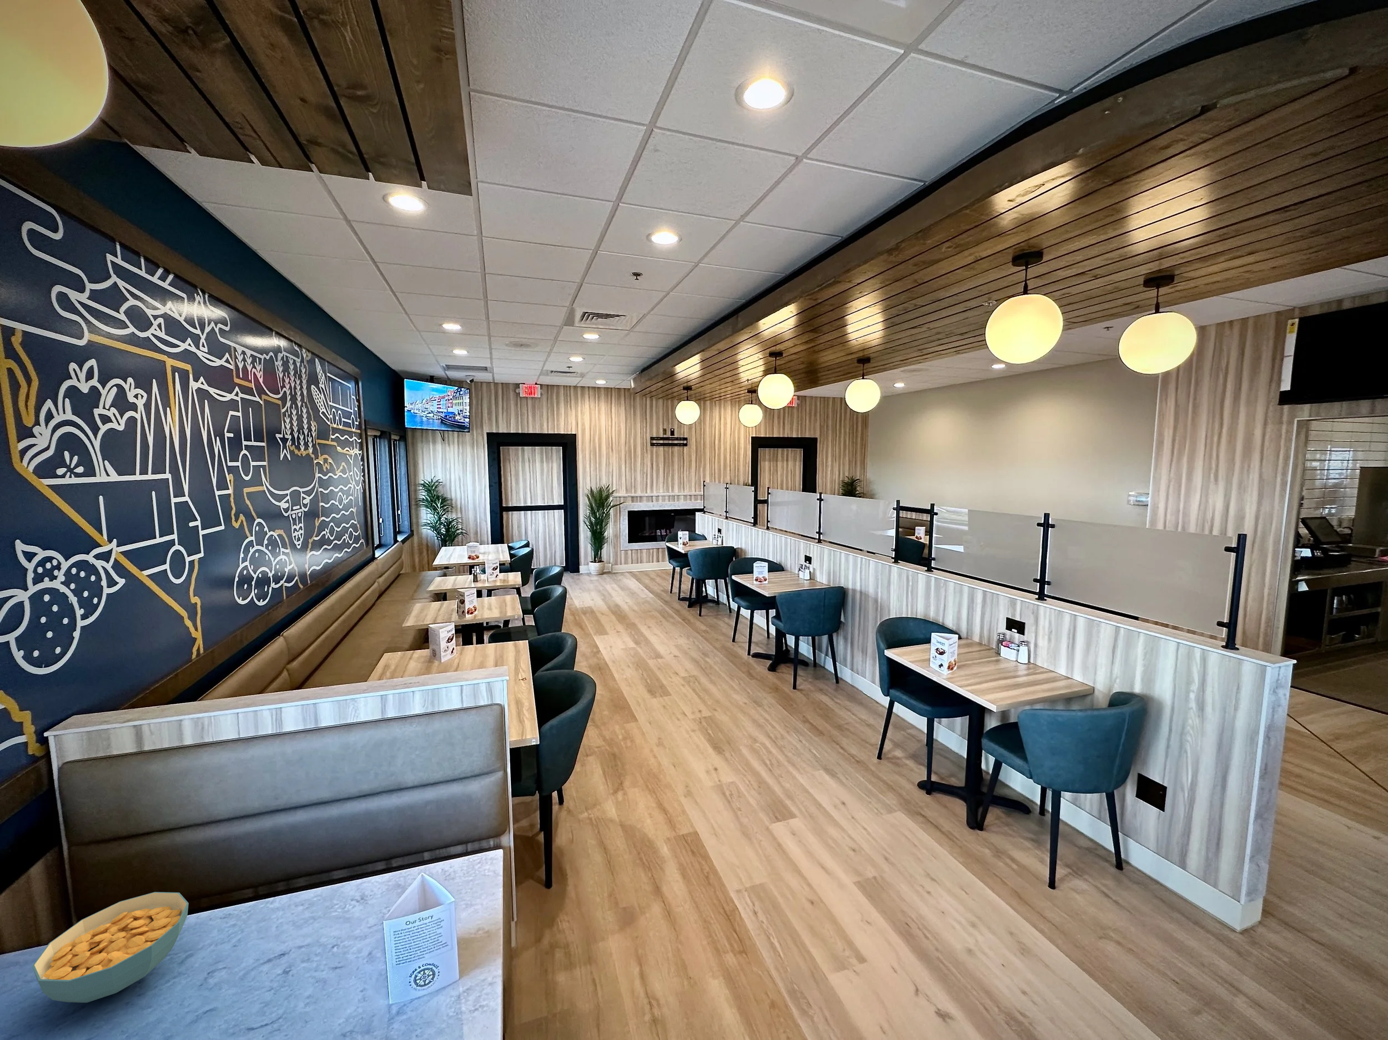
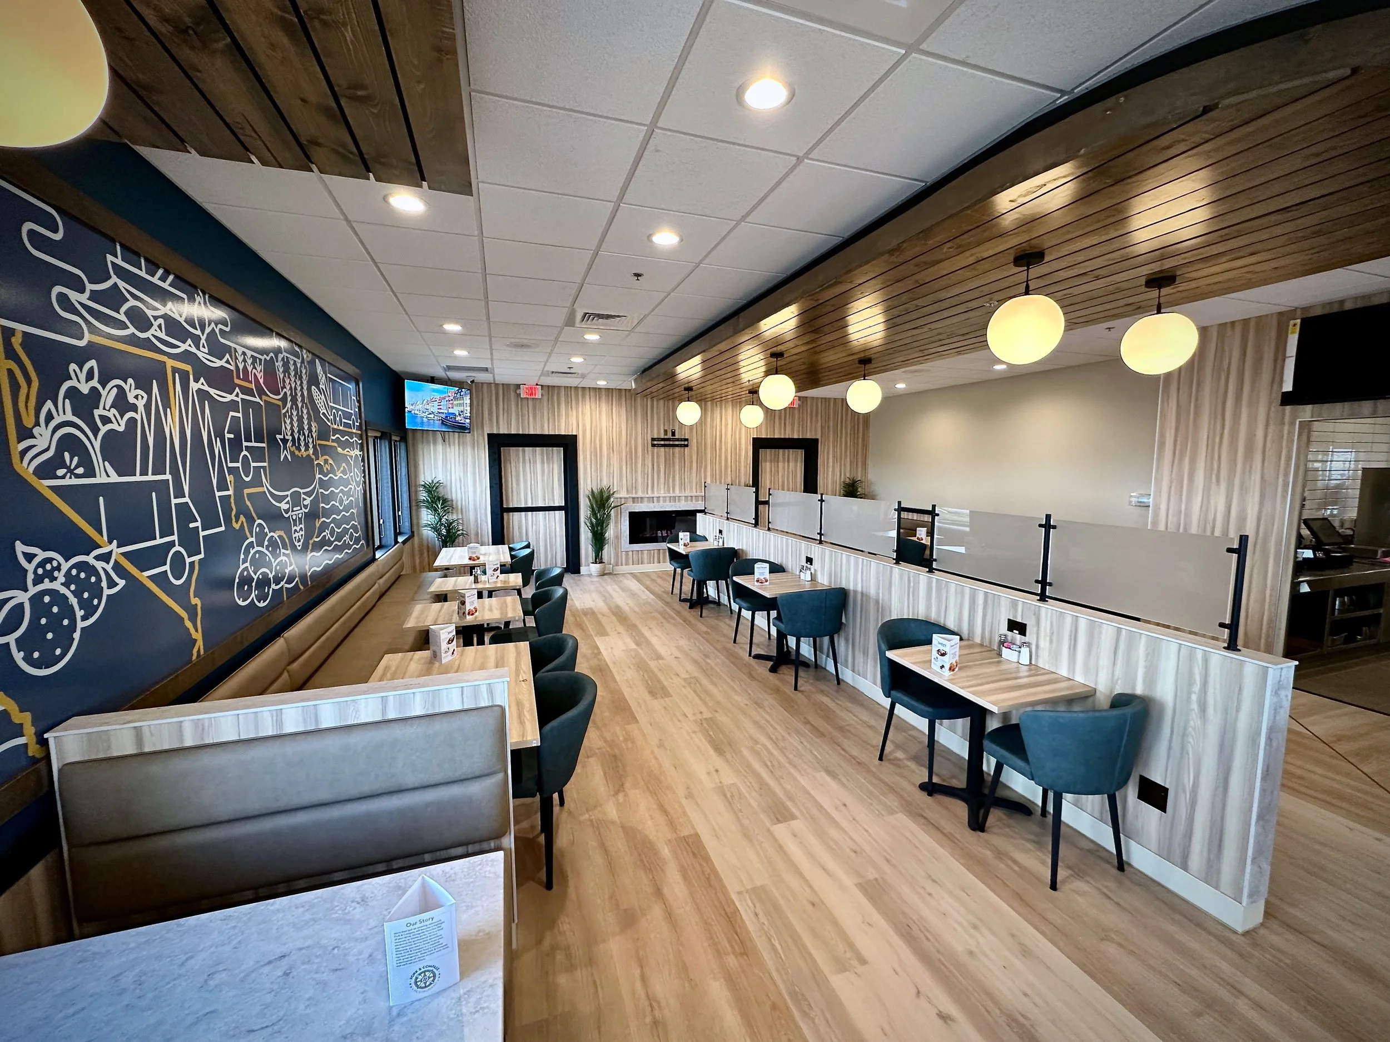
- cereal bowl [32,891,189,1003]
